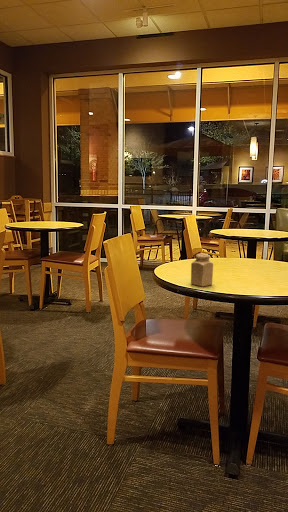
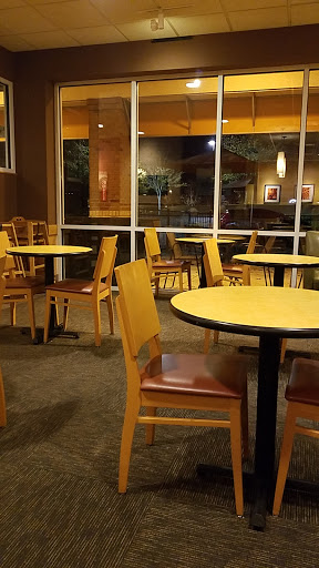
- salt shaker [190,253,214,287]
